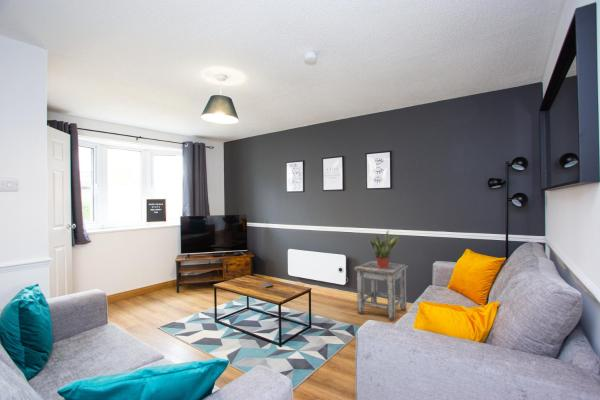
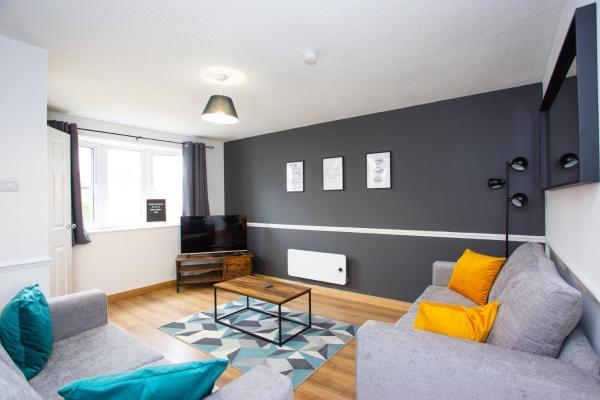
- stool [353,260,409,322]
- potted plant [367,229,400,269]
